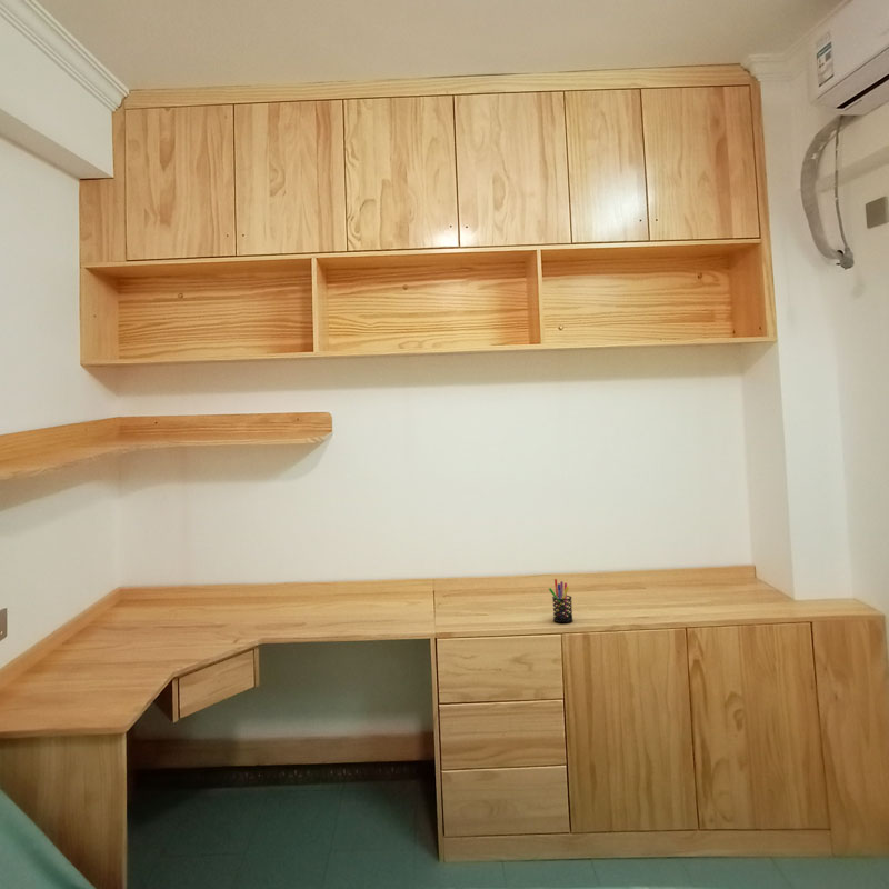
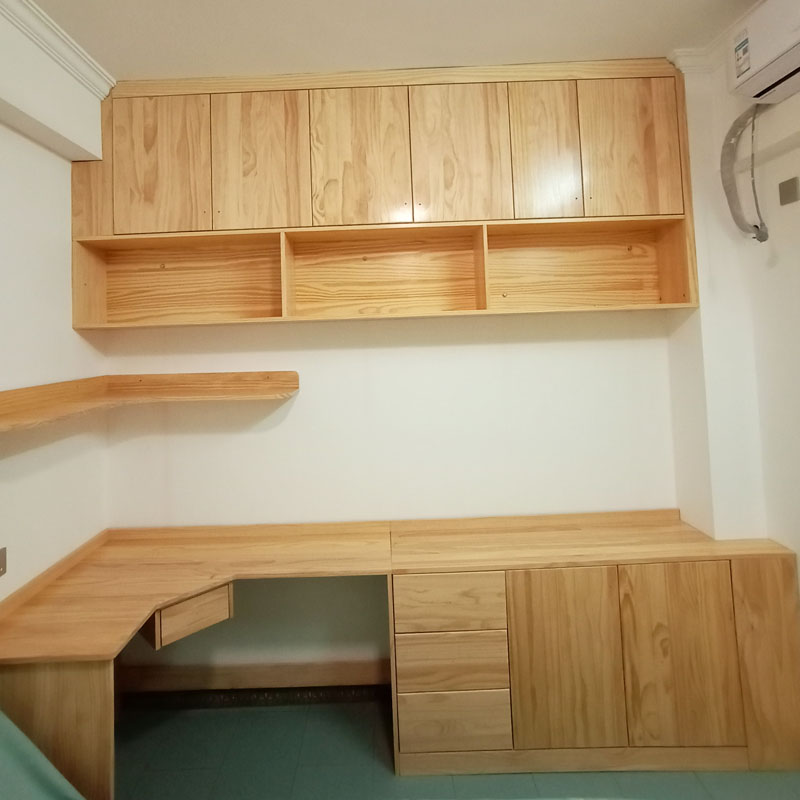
- pen holder [548,578,575,623]
